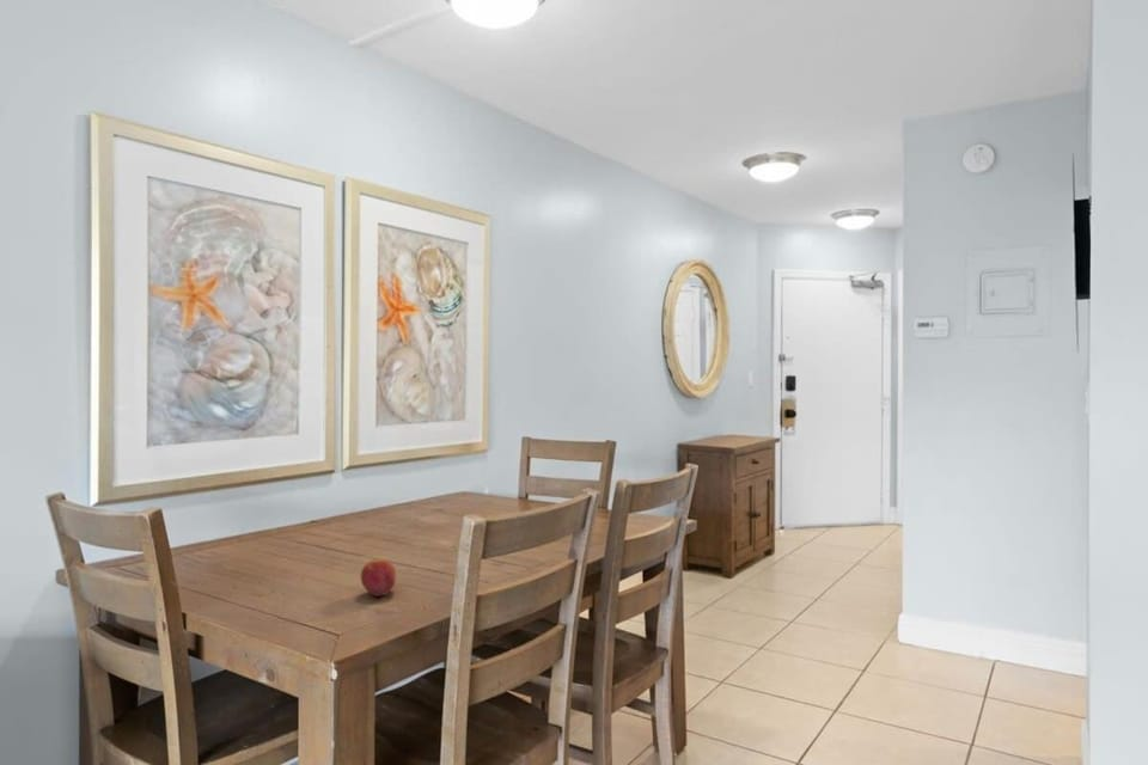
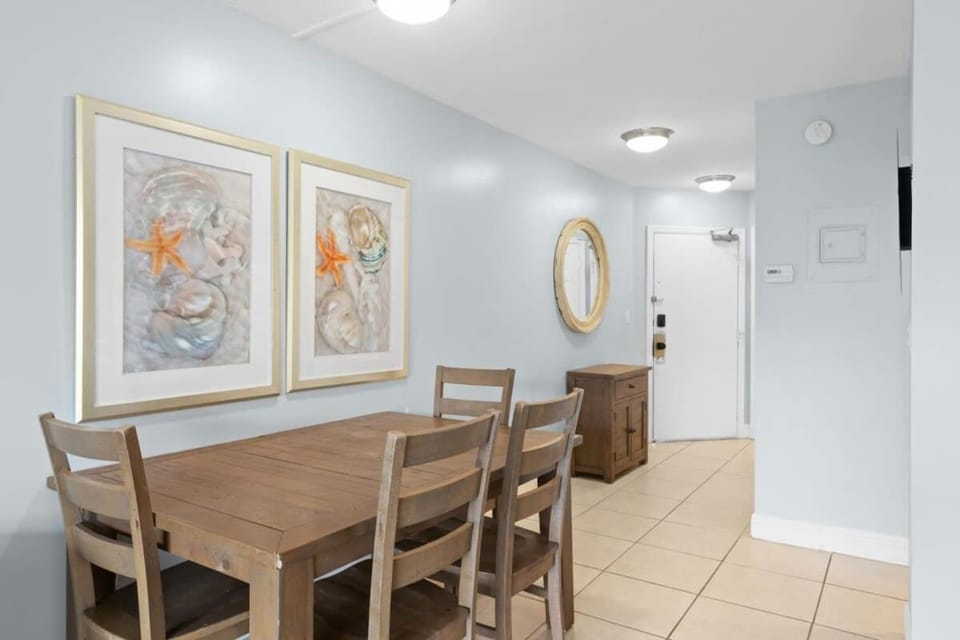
- fruit [360,557,397,598]
